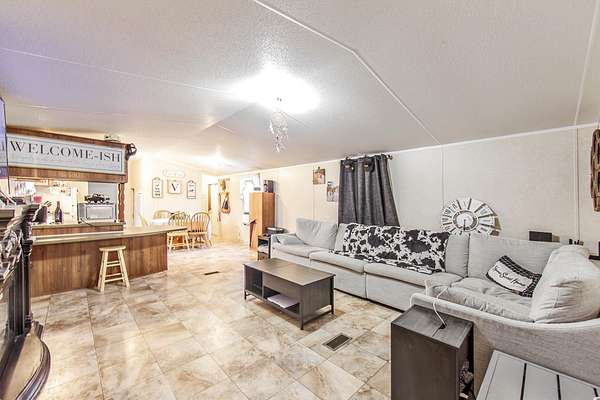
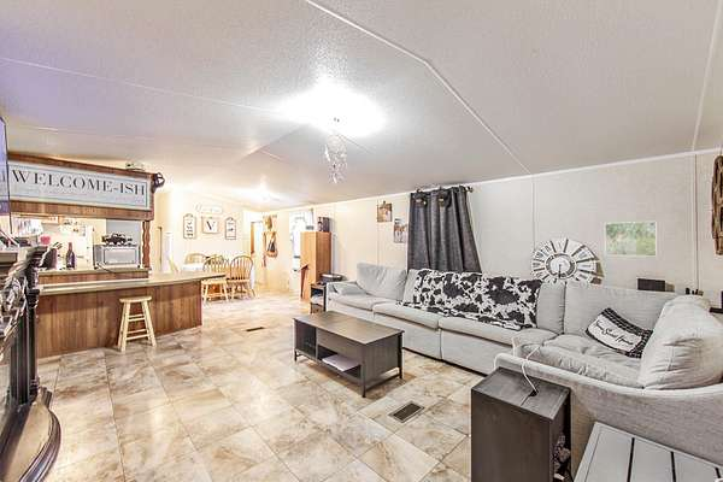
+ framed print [604,221,658,258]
